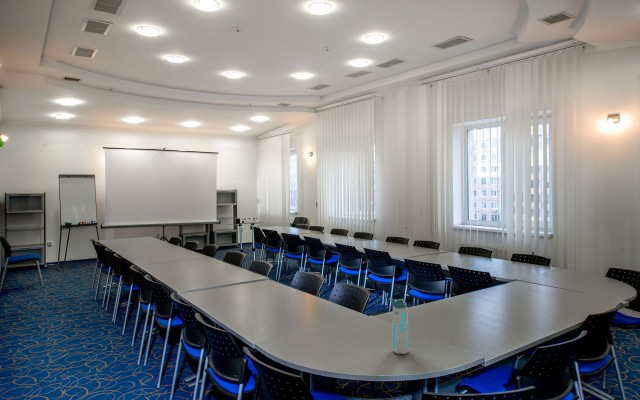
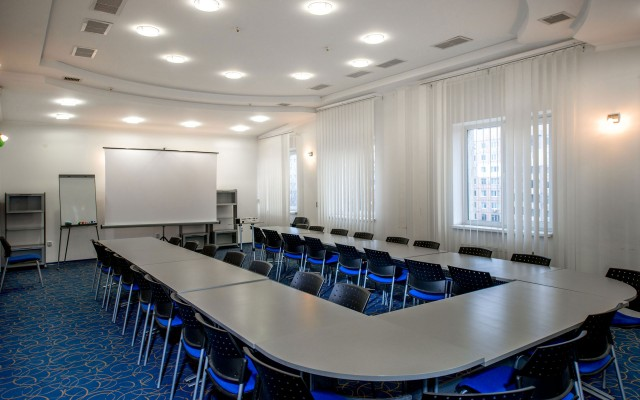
- water bottle [388,297,411,355]
